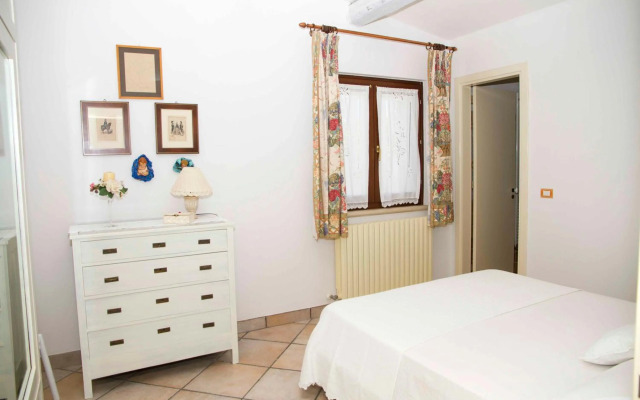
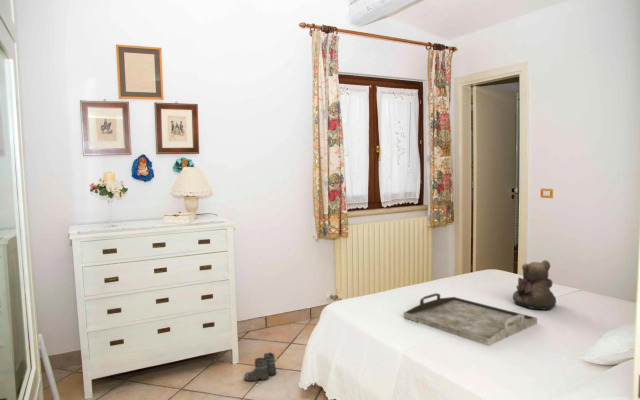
+ serving tray [403,292,538,347]
+ boots [243,351,280,383]
+ teddy bear [512,259,557,311]
